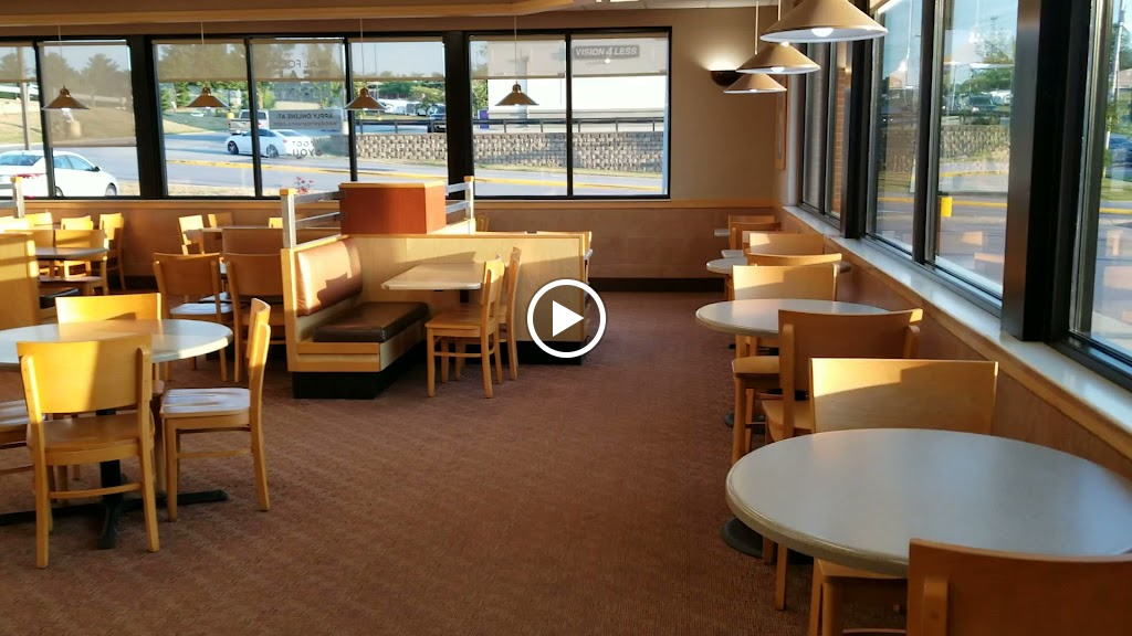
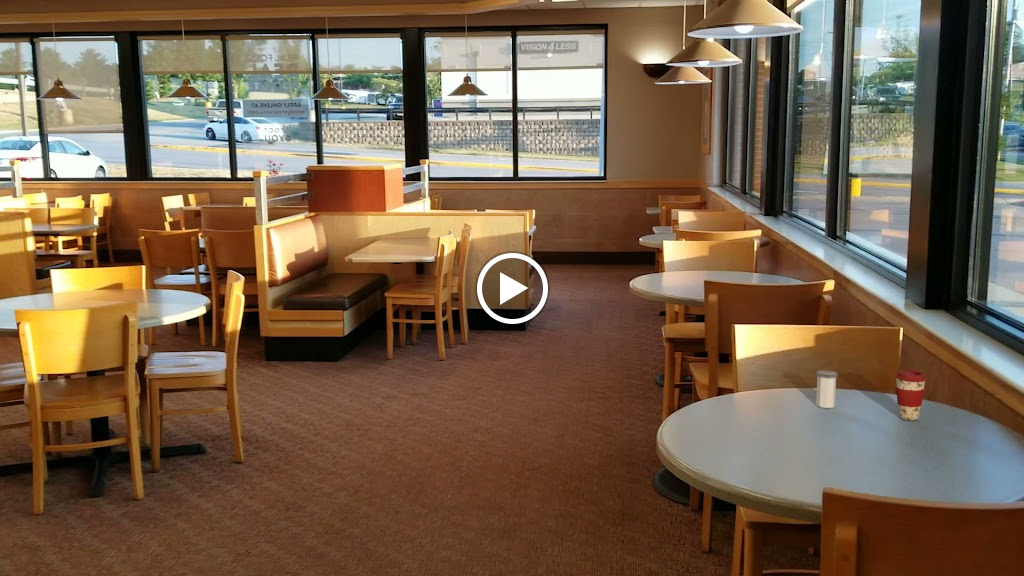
+ salt shaker [815,369,838,409]
+ coffee cup [894,369,928,421]
